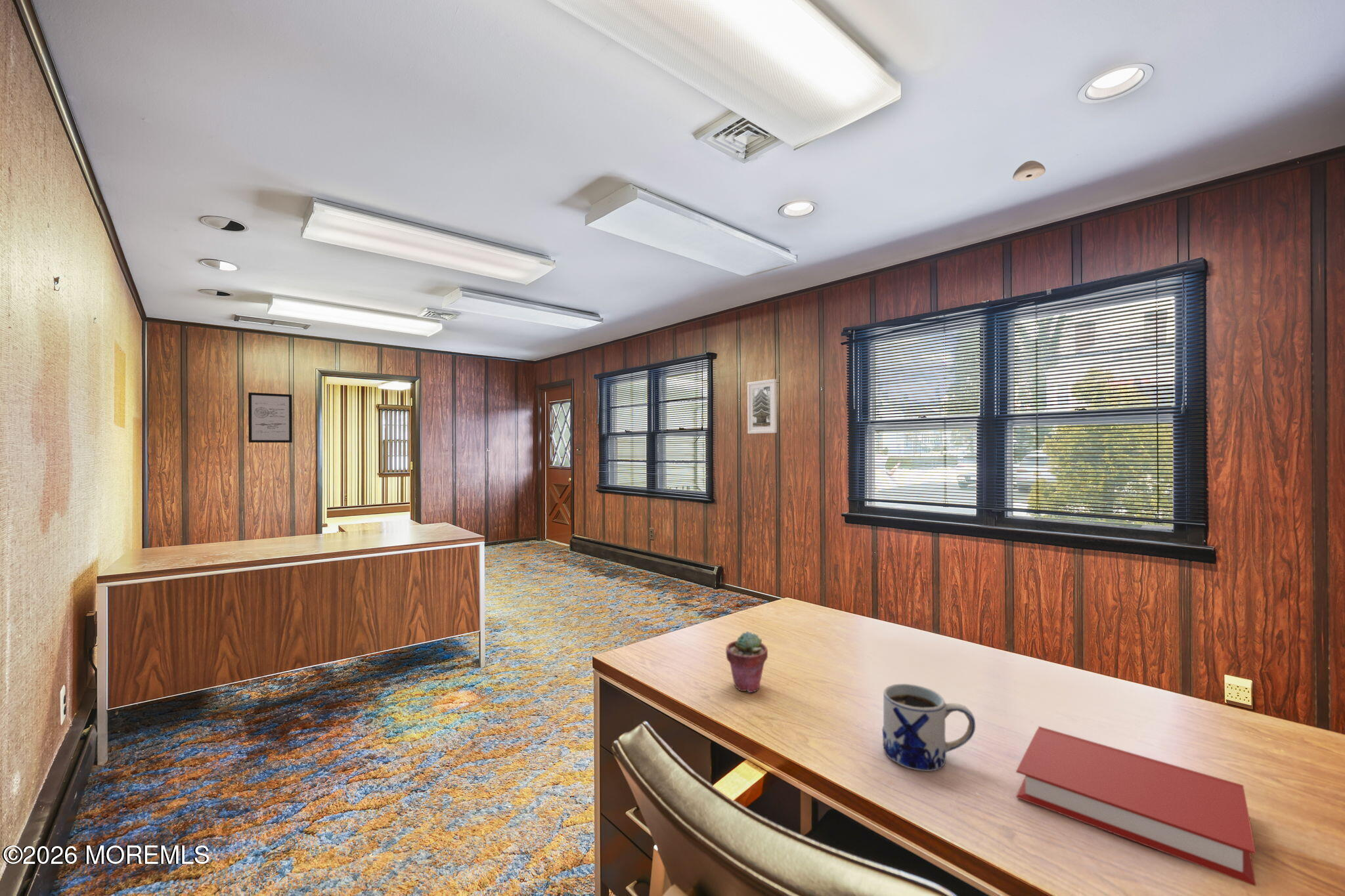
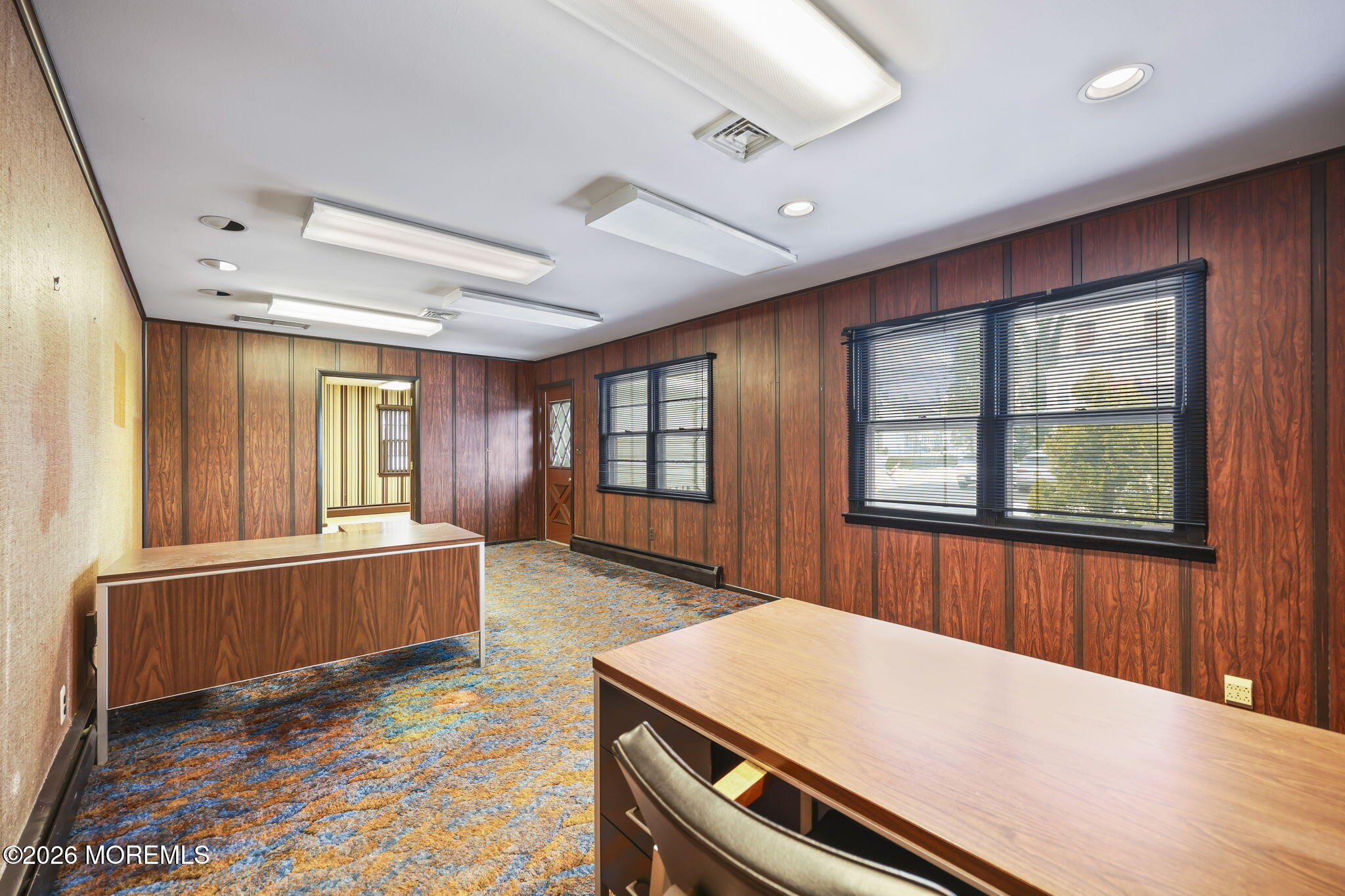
- potted succulent [725,631,768,693]
- wall art [248,392,293,443]
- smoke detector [1012,160,1046,182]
- mug [881,683,976,772]
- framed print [747,378,778,435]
- book [1015,726,1256,887]
